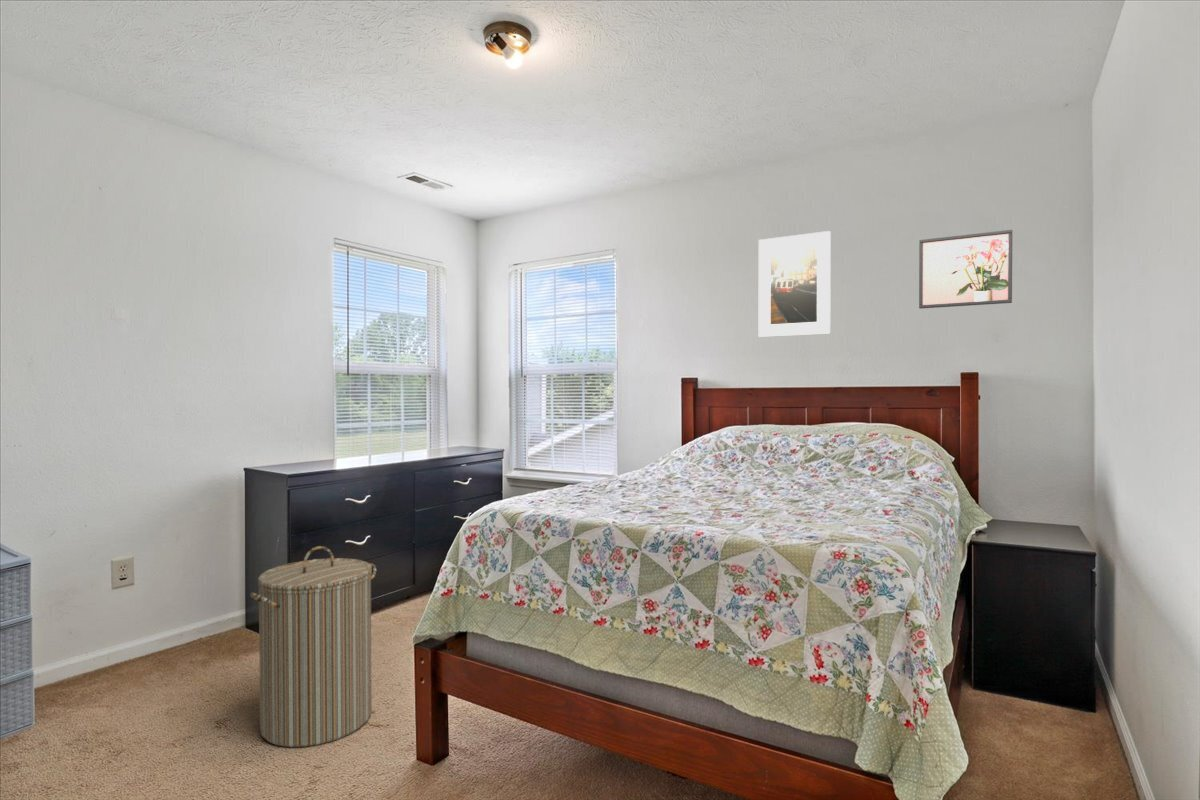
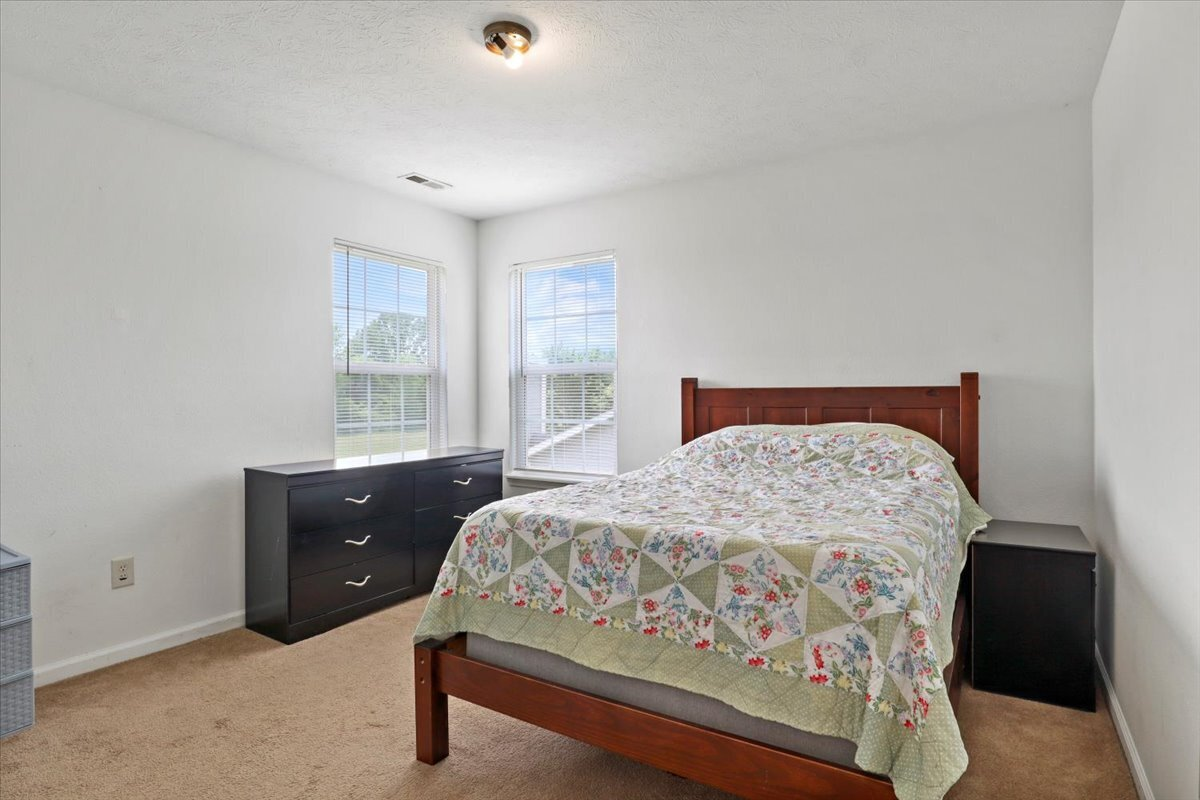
- laundry hamper [249,545,377,748]
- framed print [918,229,1013,309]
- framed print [758,230,832,338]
